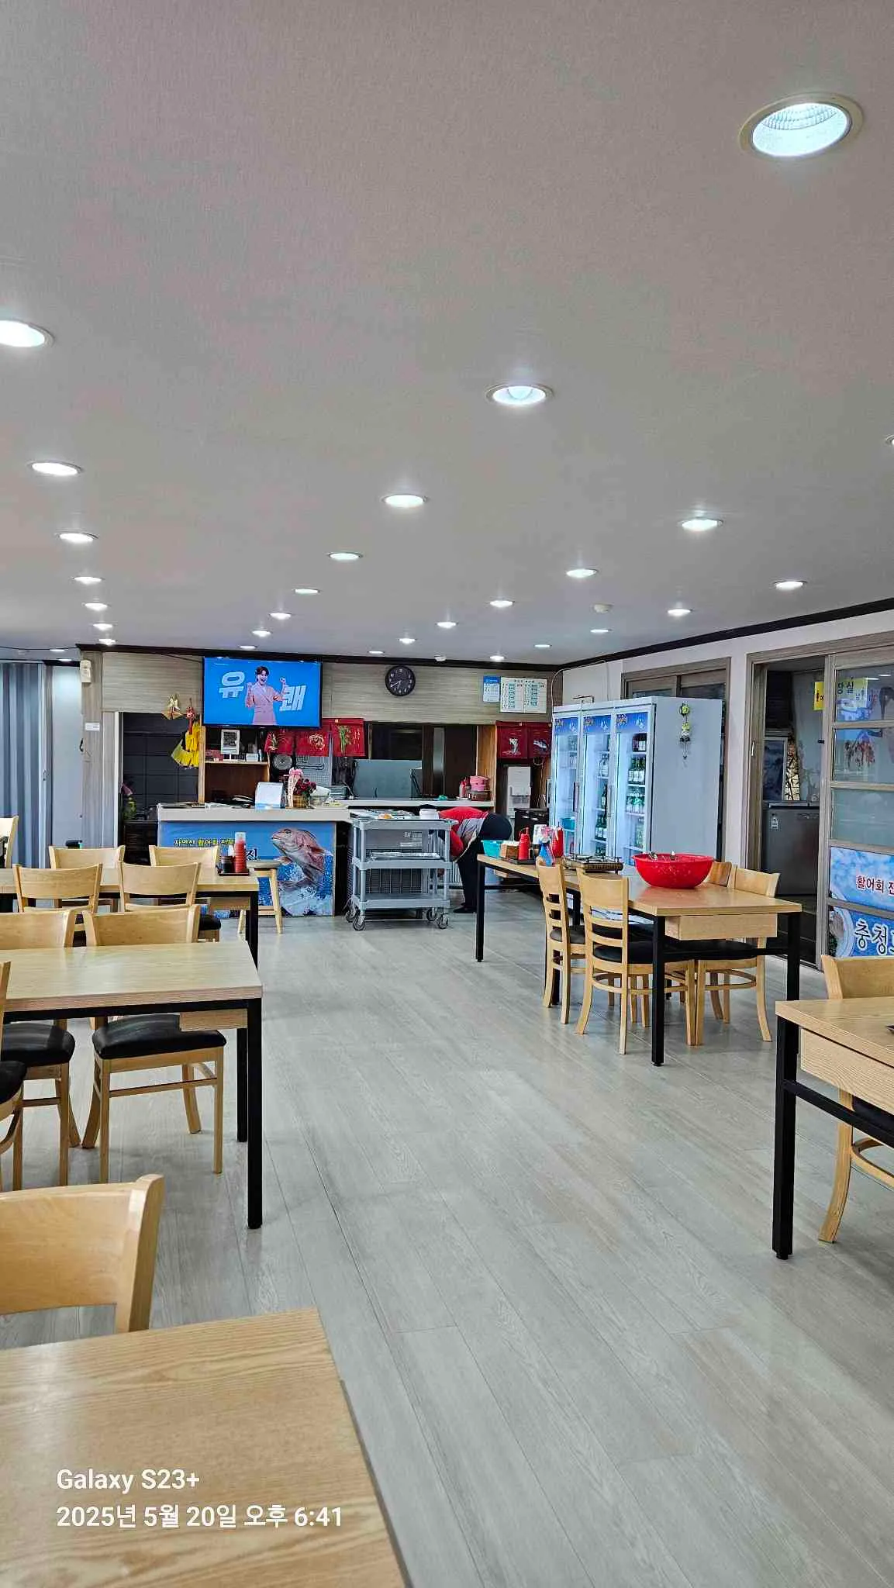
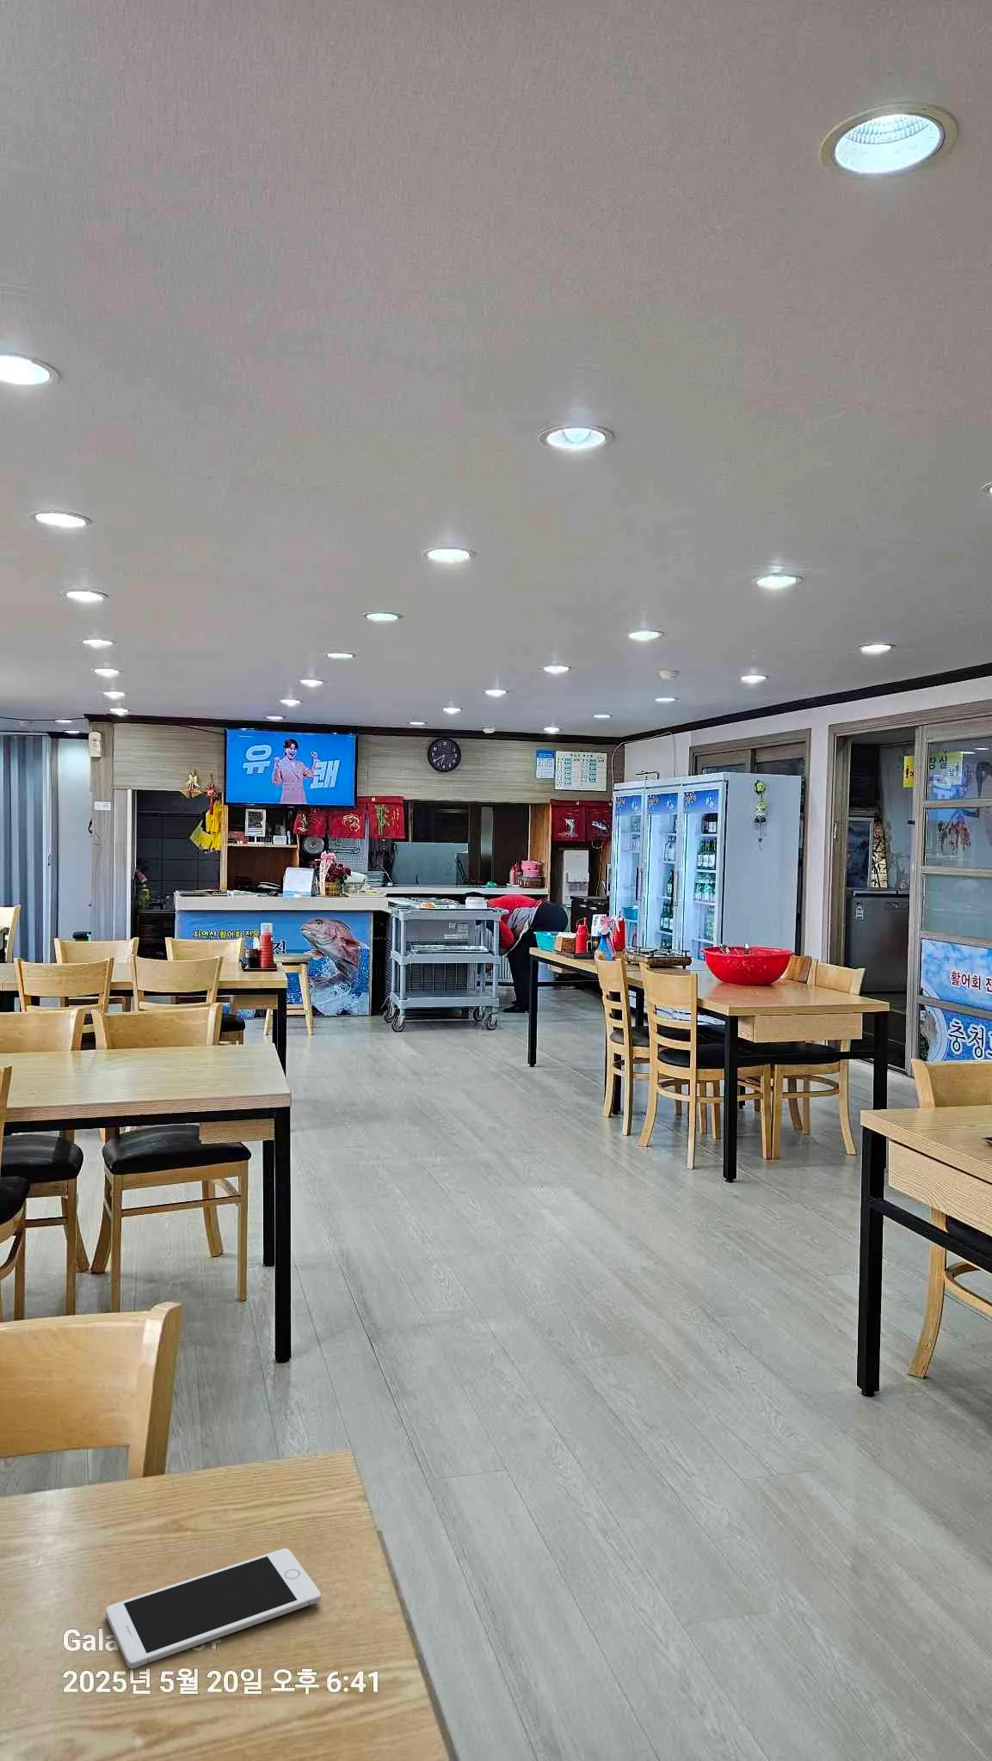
+ cell phone [105,1548,322,1670]
